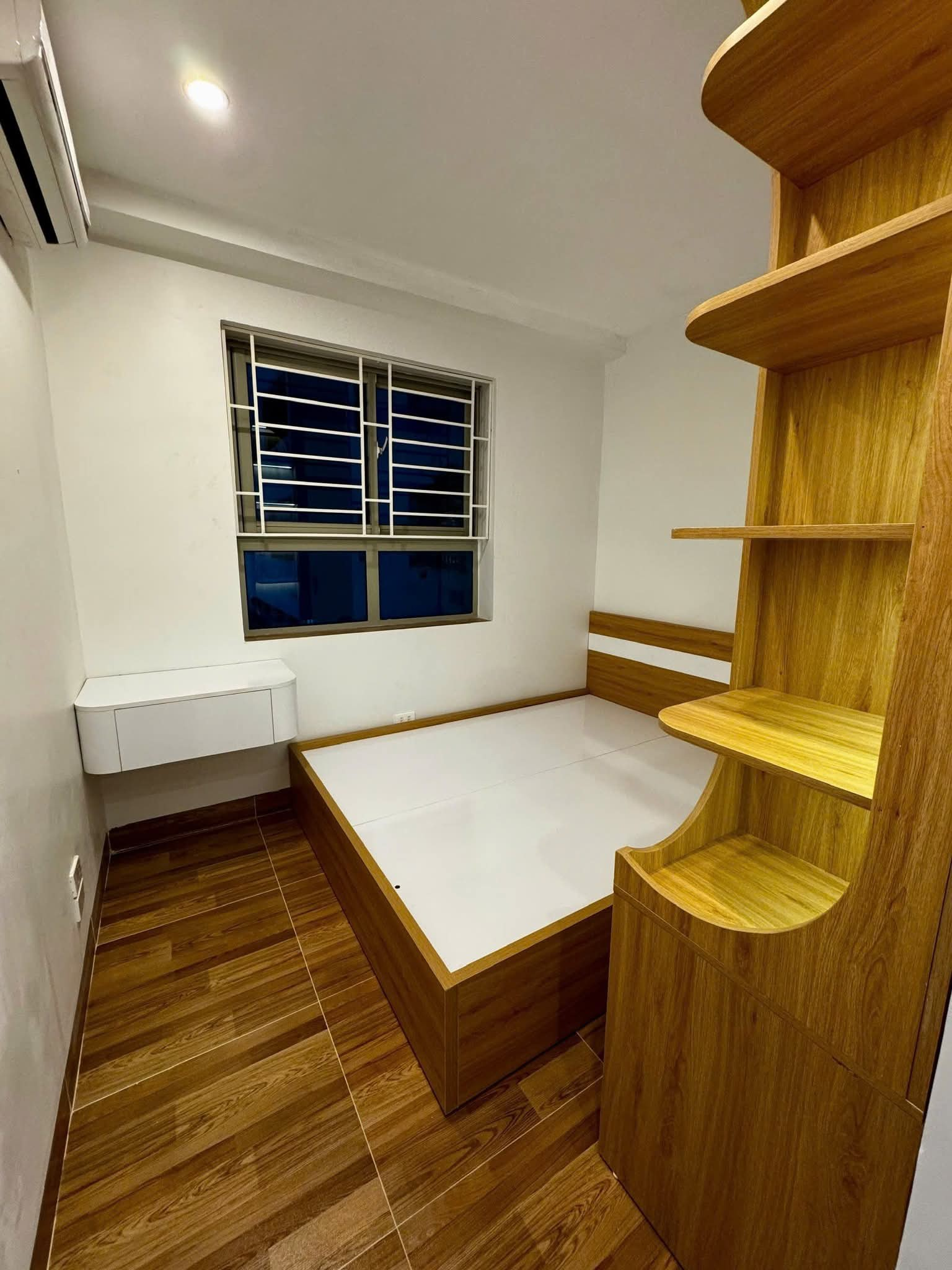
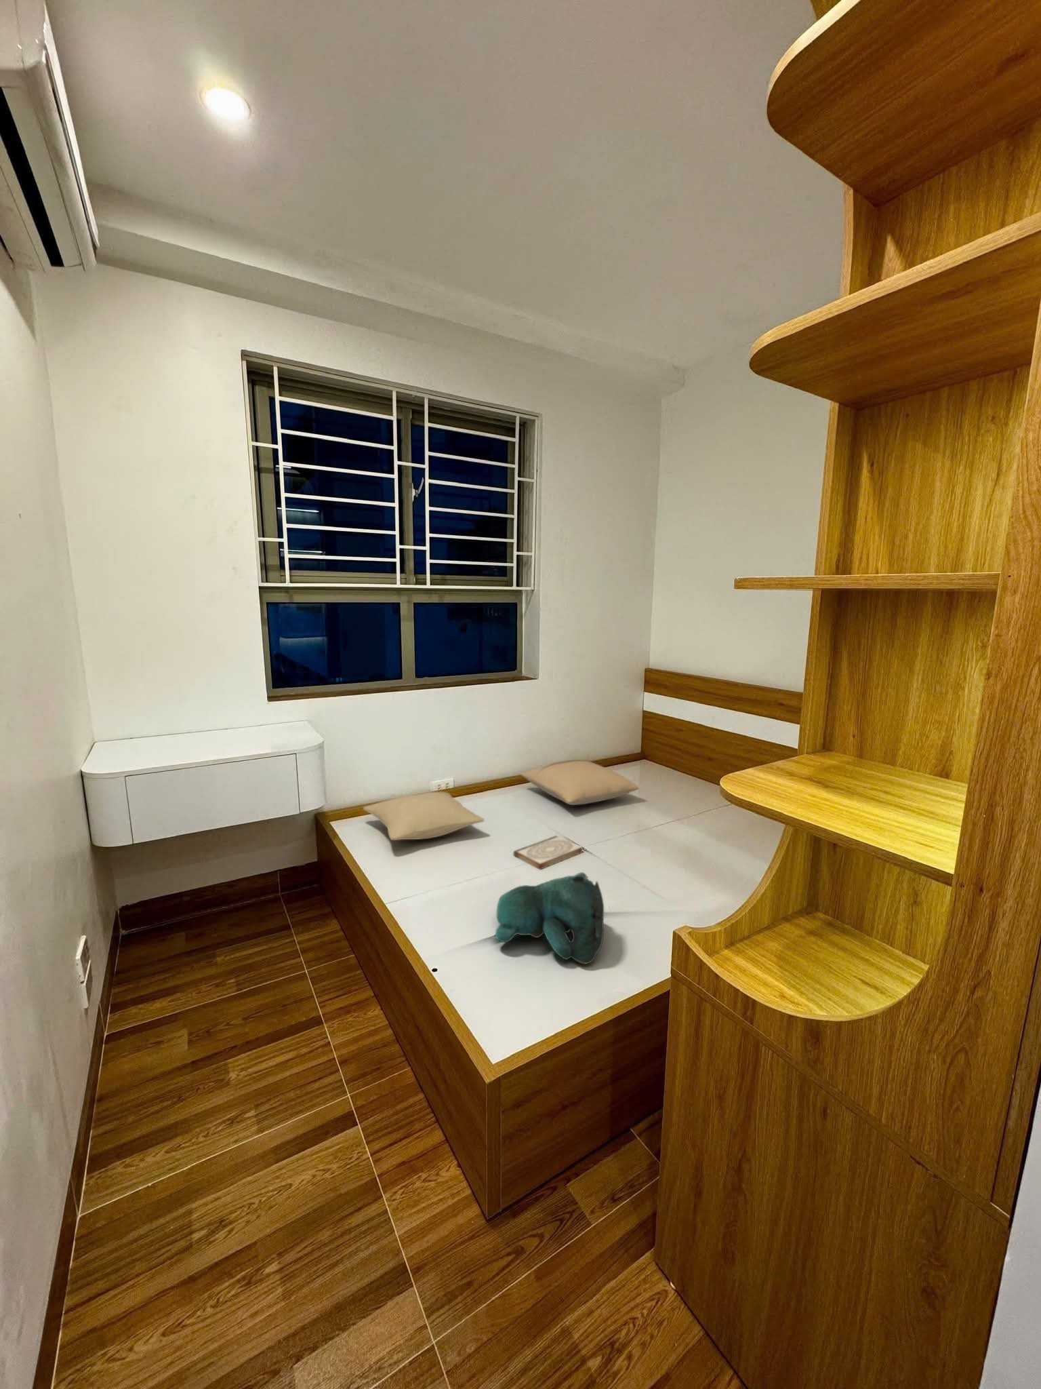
+ teddy bear [494,872,605,965]
+ book [513,834,583,871]
+ pillow [362,792,486,841]
+ pillow [519,759,640,806]
